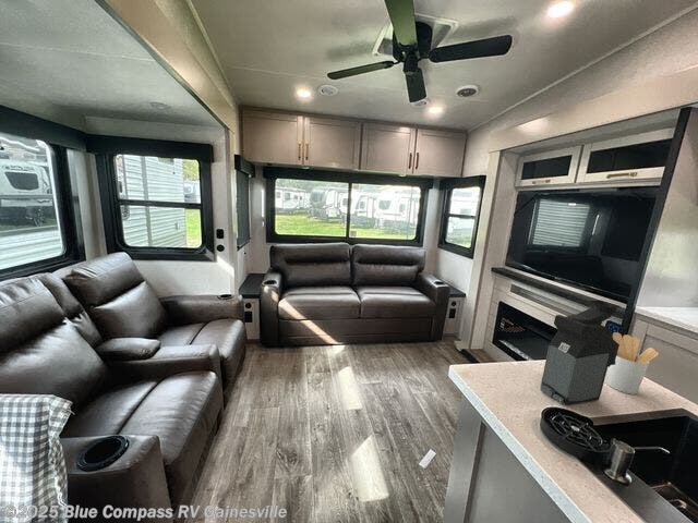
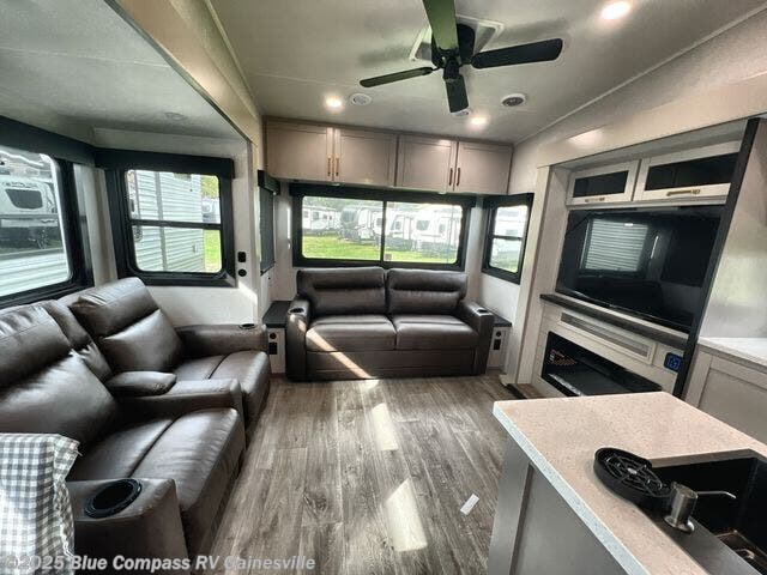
- utensil holder [605,331,660,396]
- coffee maker [539,300,622,406]
